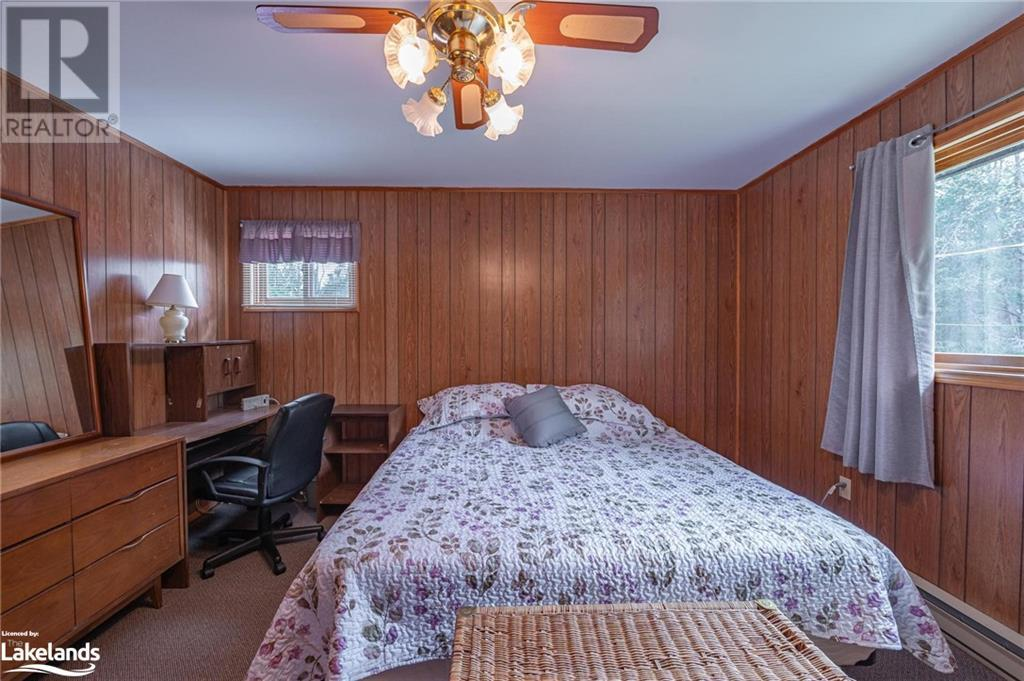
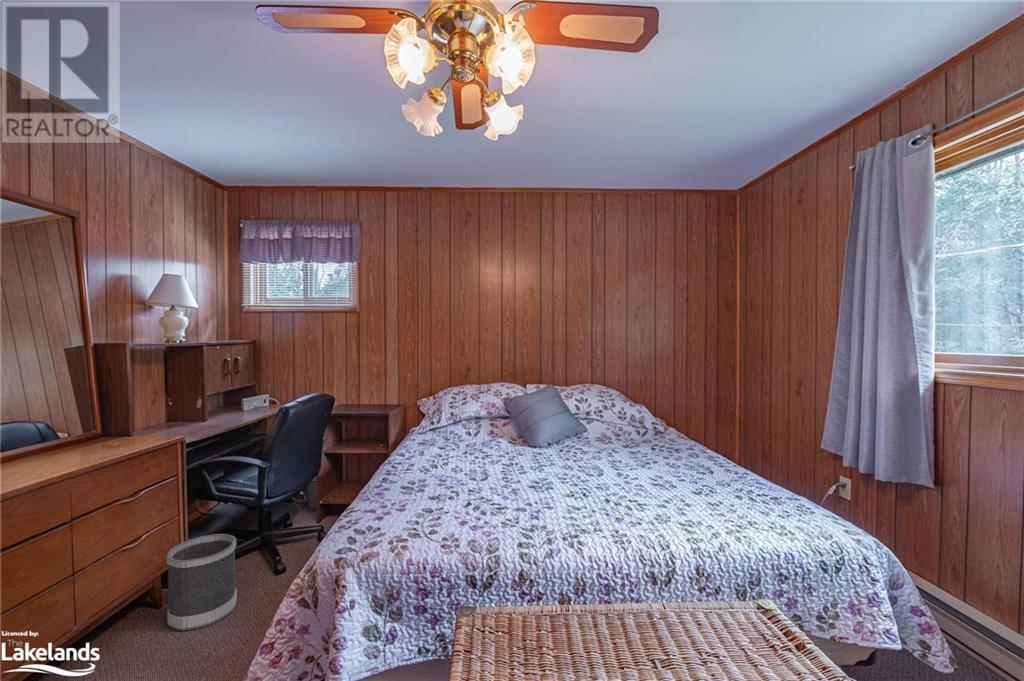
+ wastebasket [166,533,238,632]
